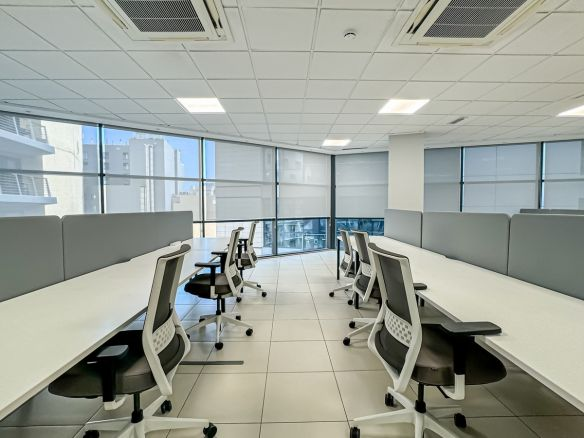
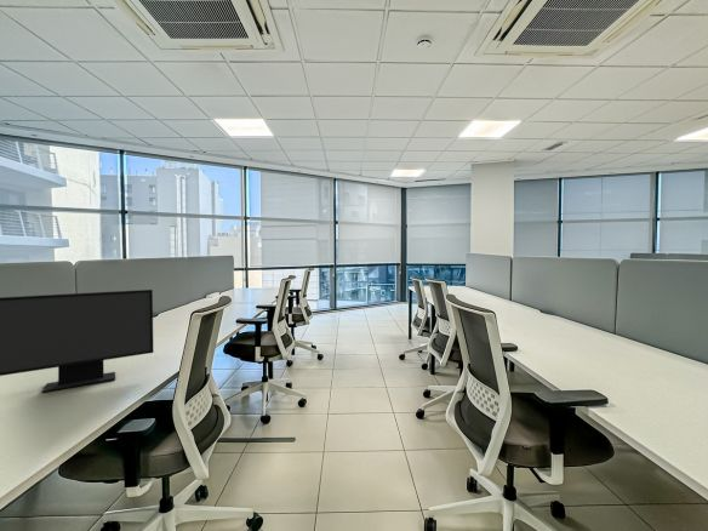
+ computer monitor [0,289,154,394]
